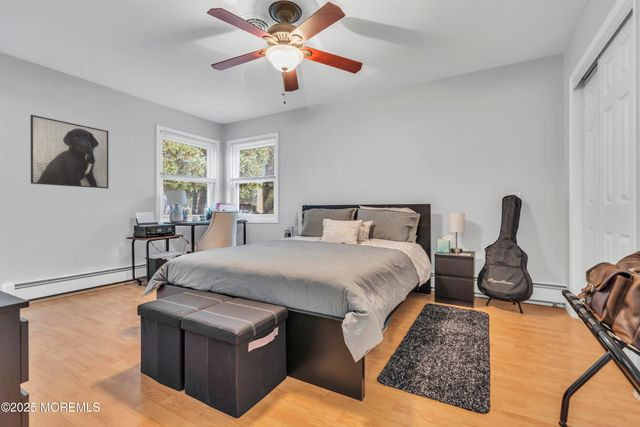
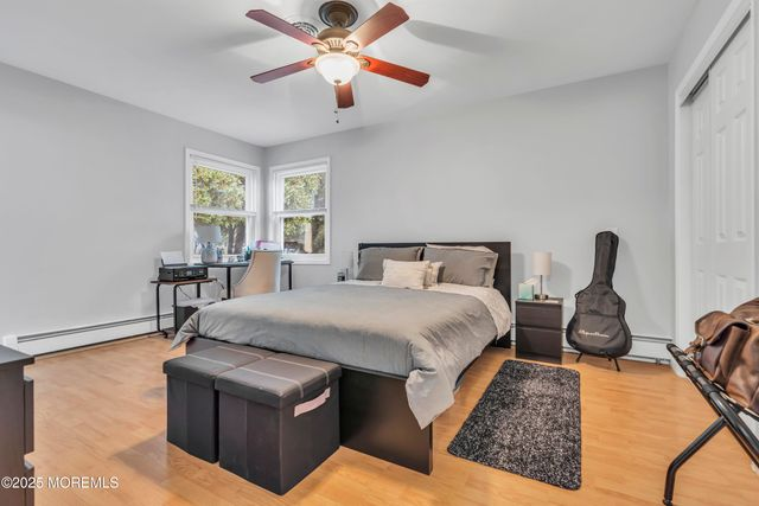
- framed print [30,114,110,189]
